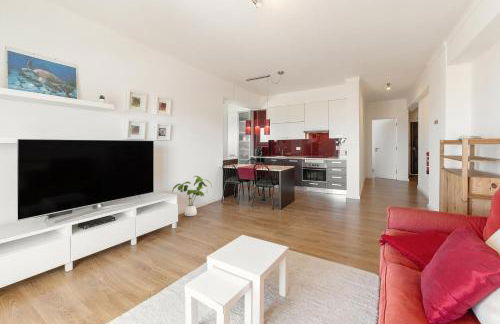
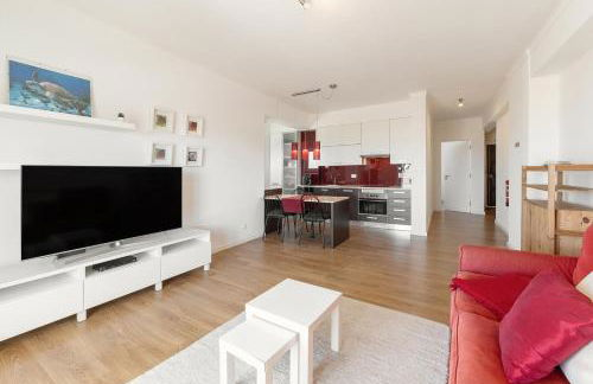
- house plant [171,175,213,217]
